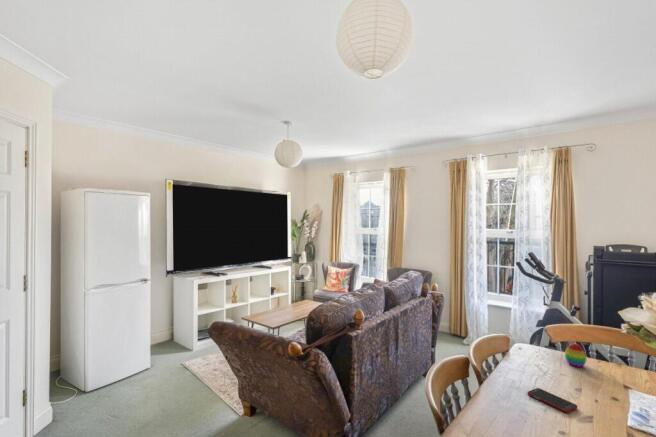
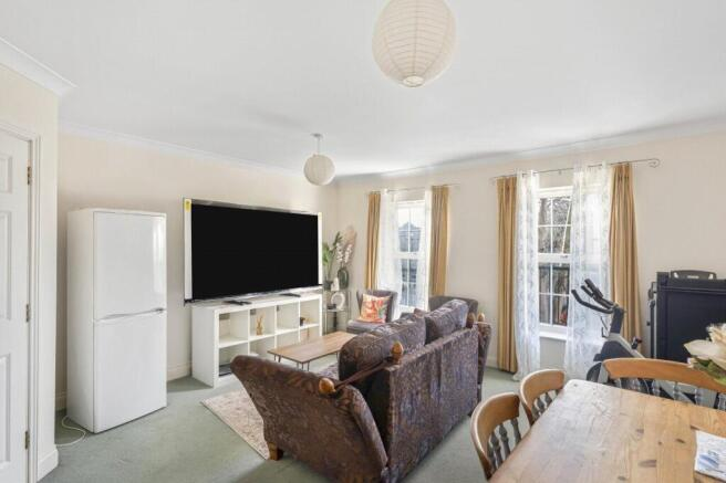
- decorative egg [564,343,587,368]
- cell phone [527,387,578,414]
